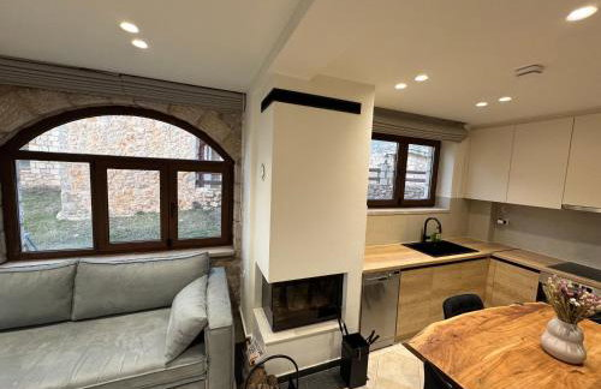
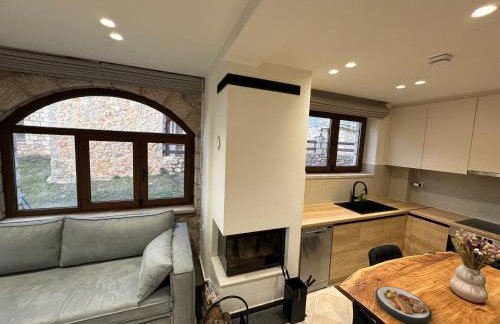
+ plate [374,285,433,324]
